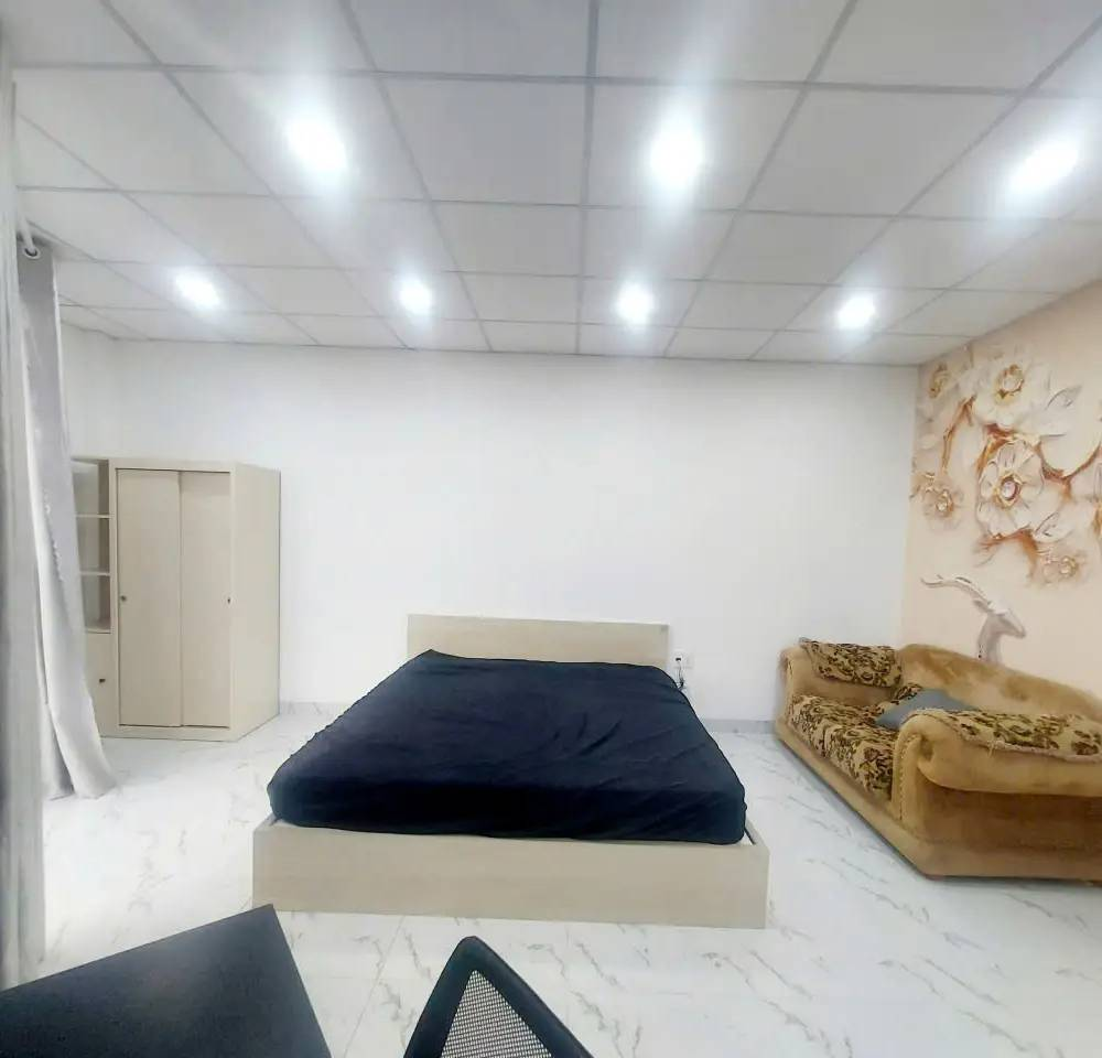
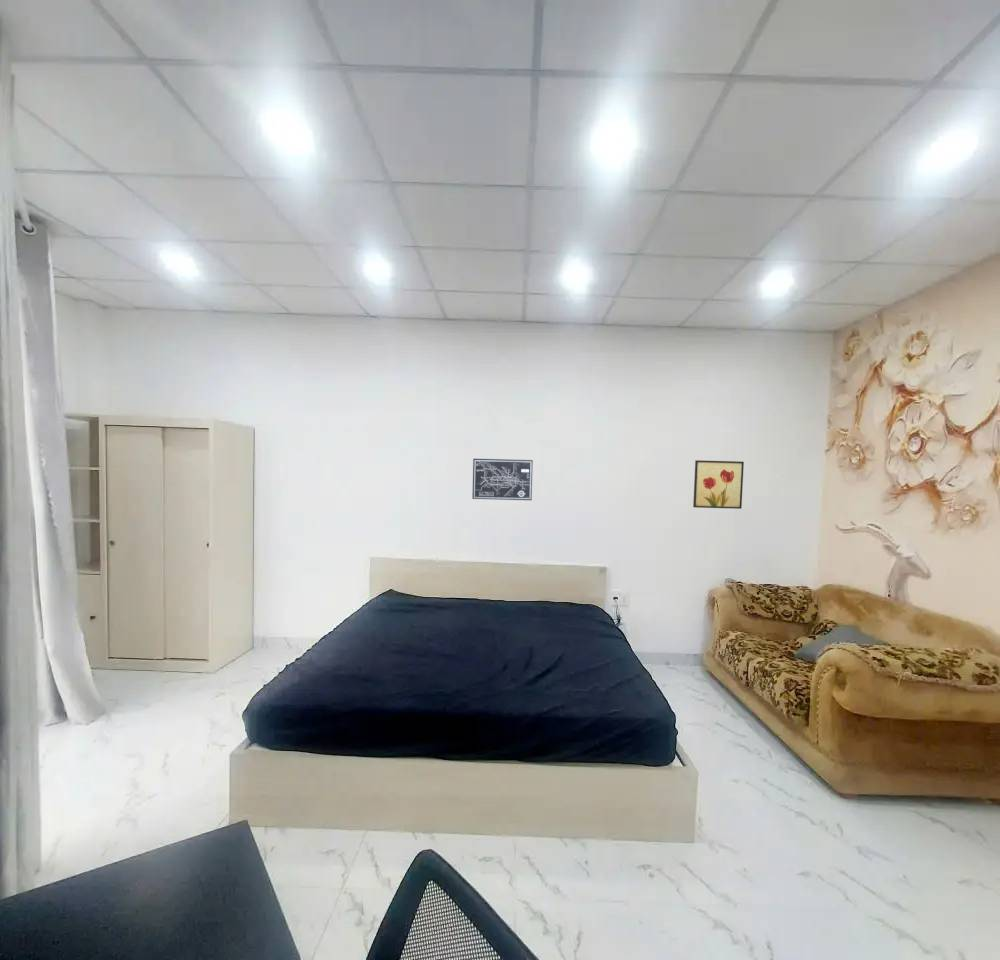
+ wall art [692,459,745,510]
+ wall art [471,458,534,501]
